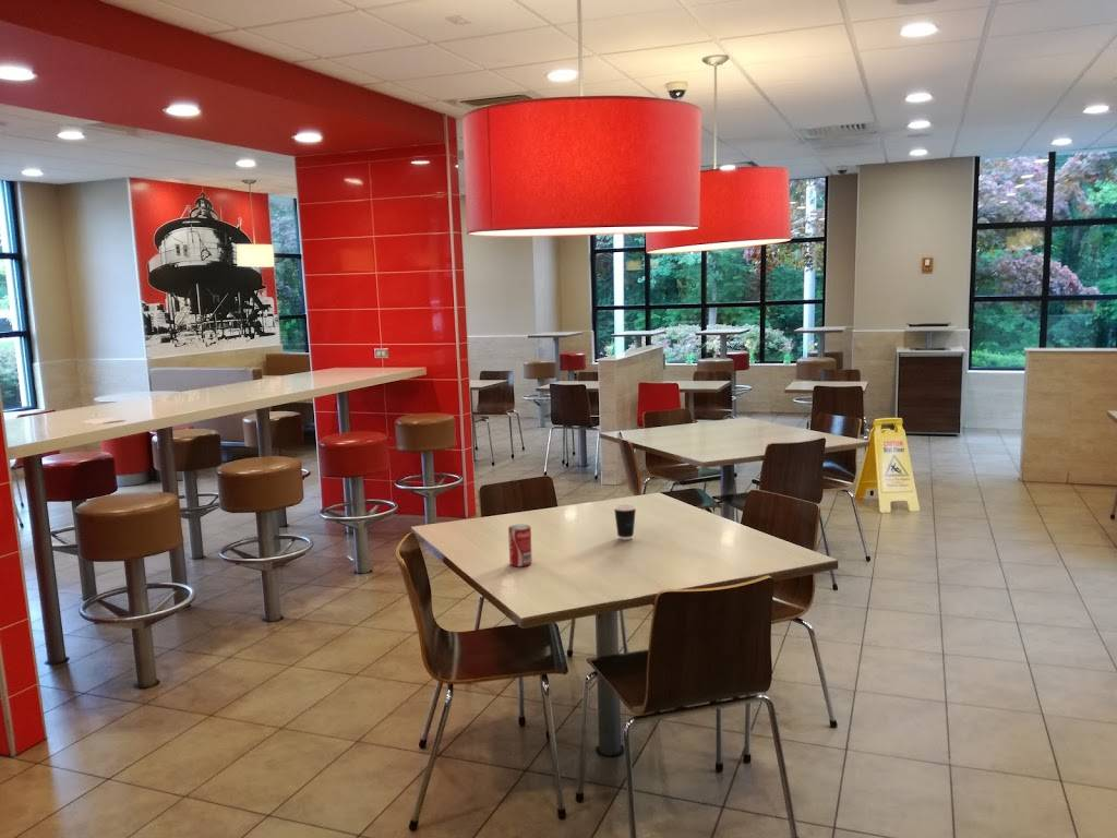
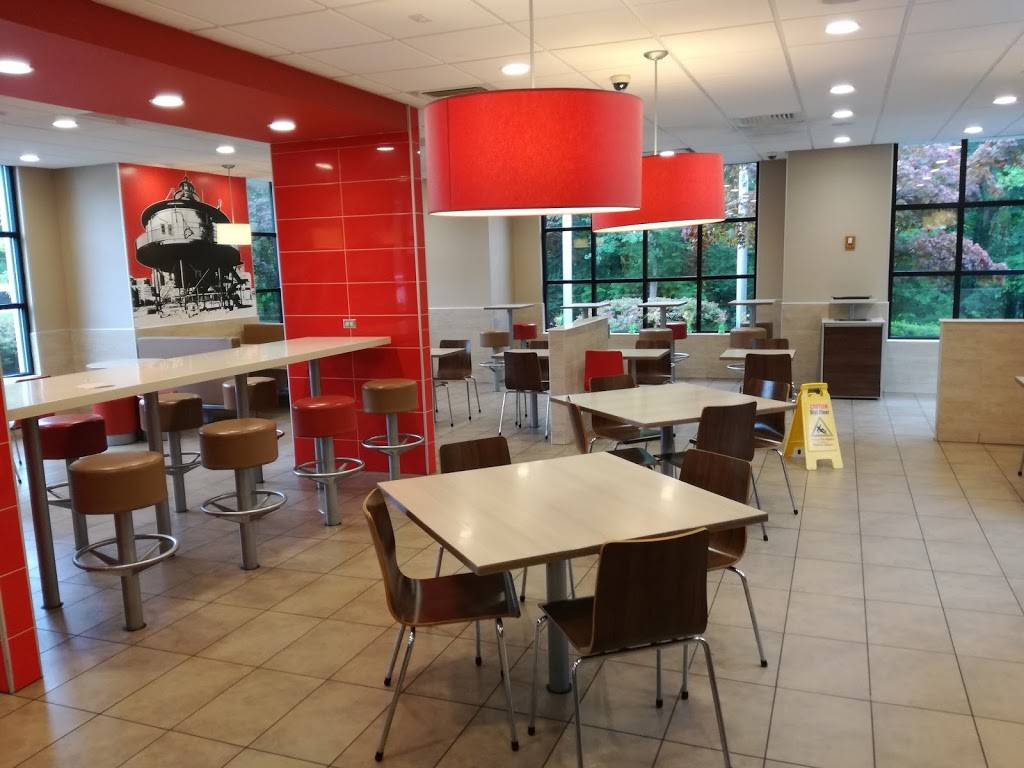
- beverage can [507,524,533,567]
- dixie cup [613,503,637,541]
